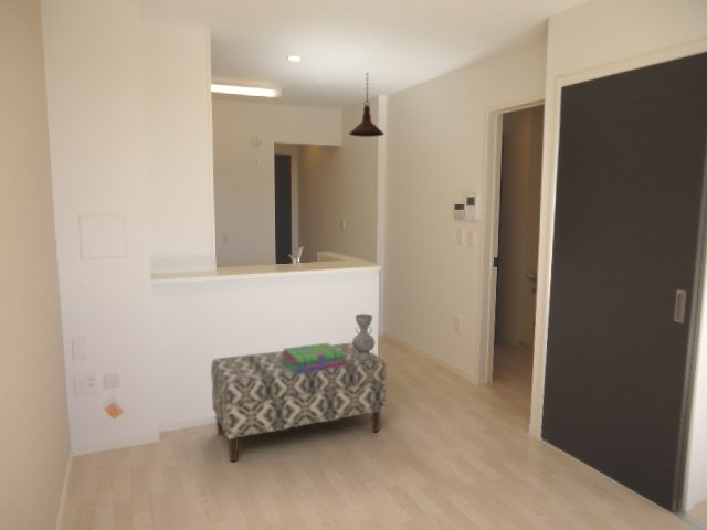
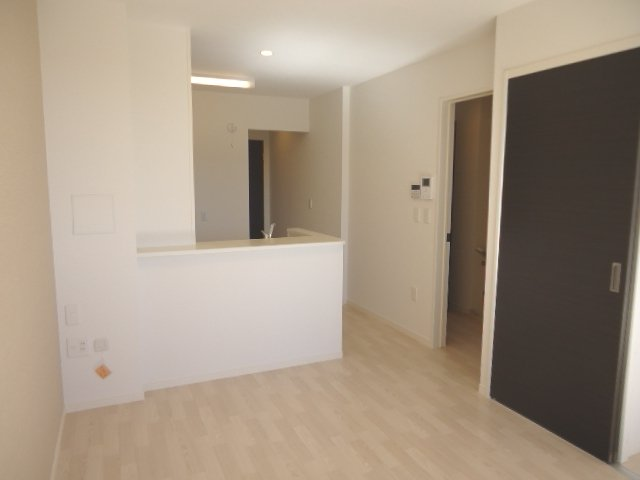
- bench [210,342,387,463]
- pendant light [348,74,386,138]
- stack of books [281,342,346,373]
- decorative vase [351,312,376,361]
